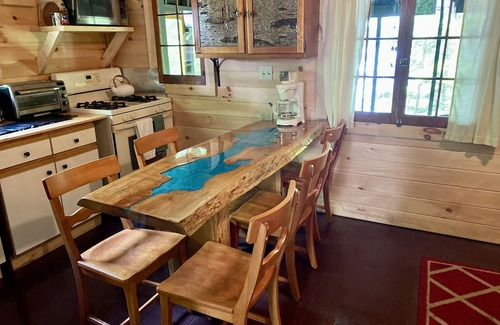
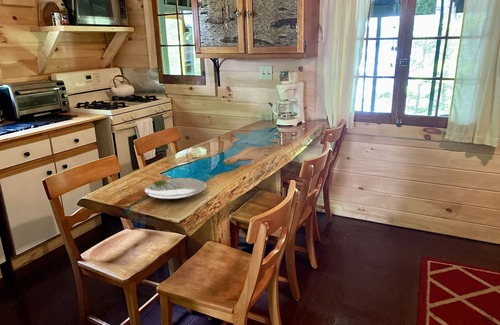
+ plate [144,177,207,200]
